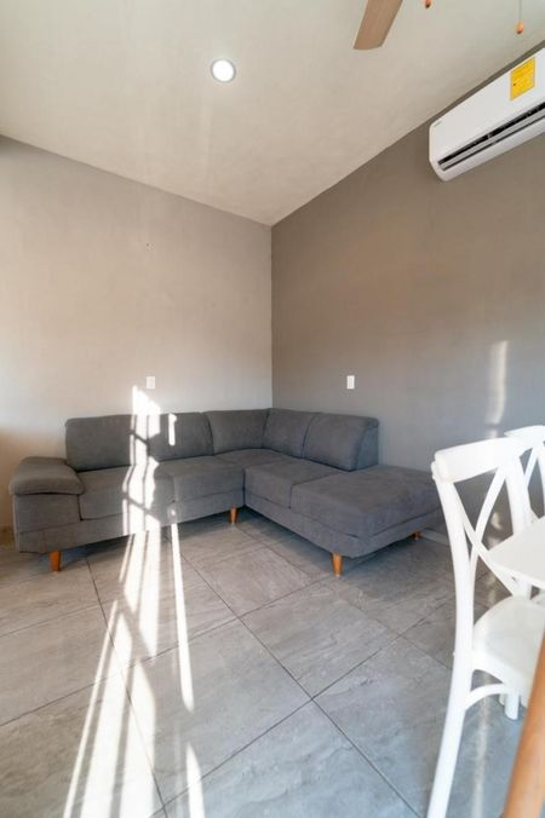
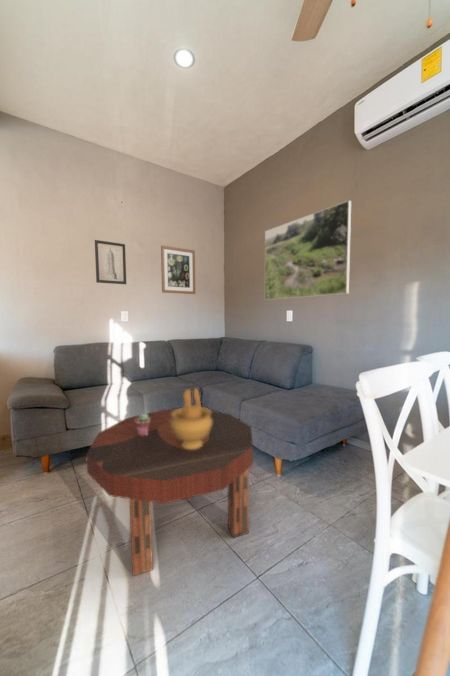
+ wall art [94,239,127,285]
+ potted succulent [134,413,151,436]
+ decorative bowl [171,387,212,449]
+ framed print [264,199,352,301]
+ wall art [160,245,197,295]
+ coffee table [86,408,254,577]
